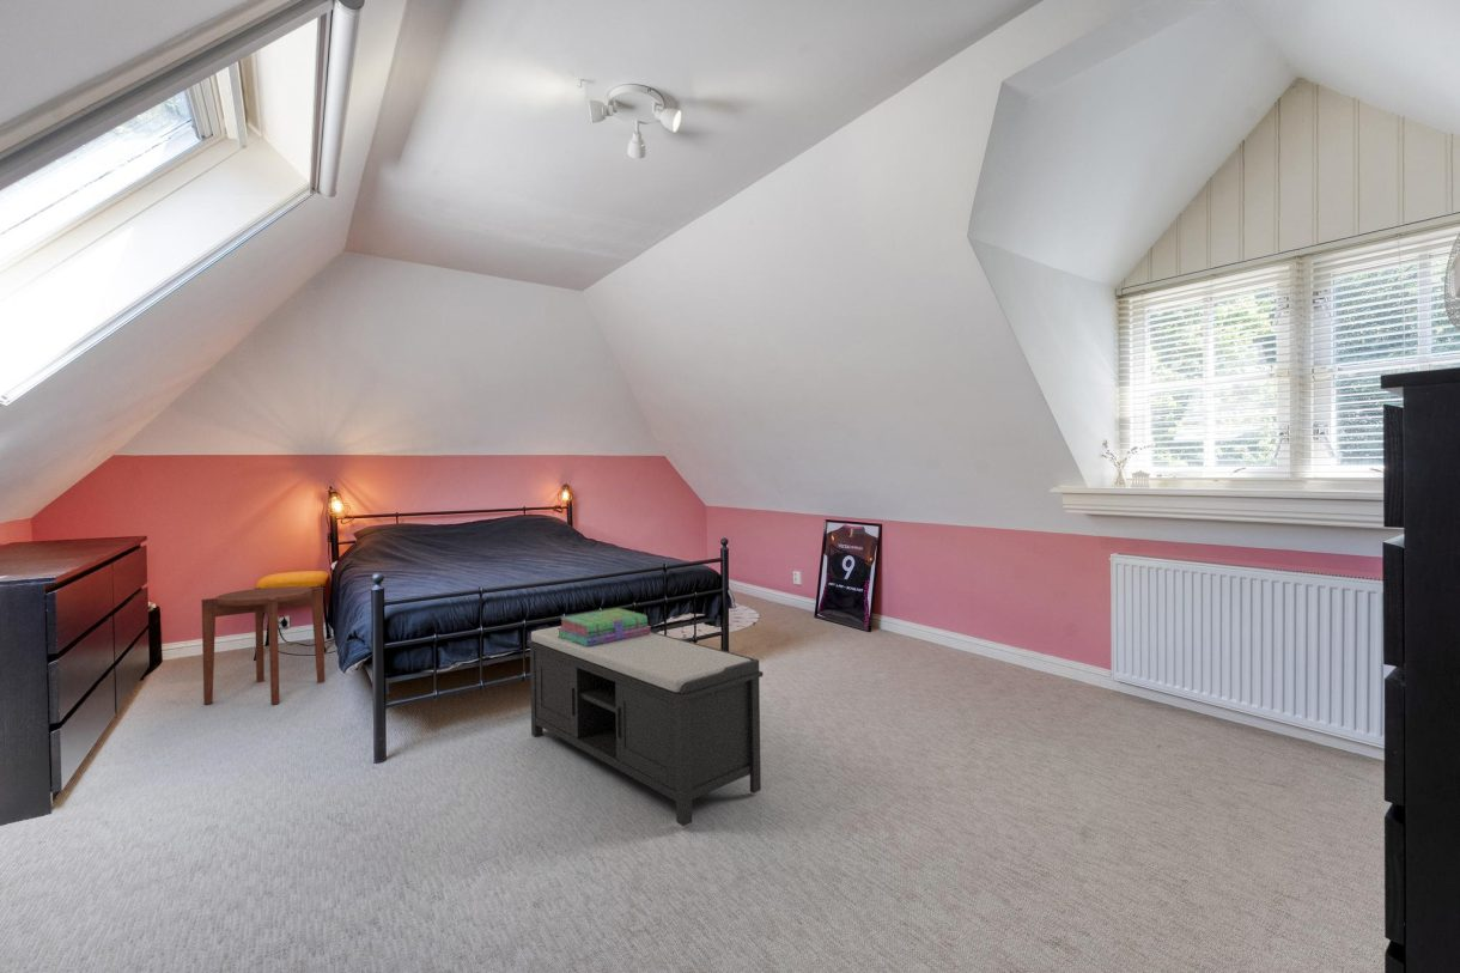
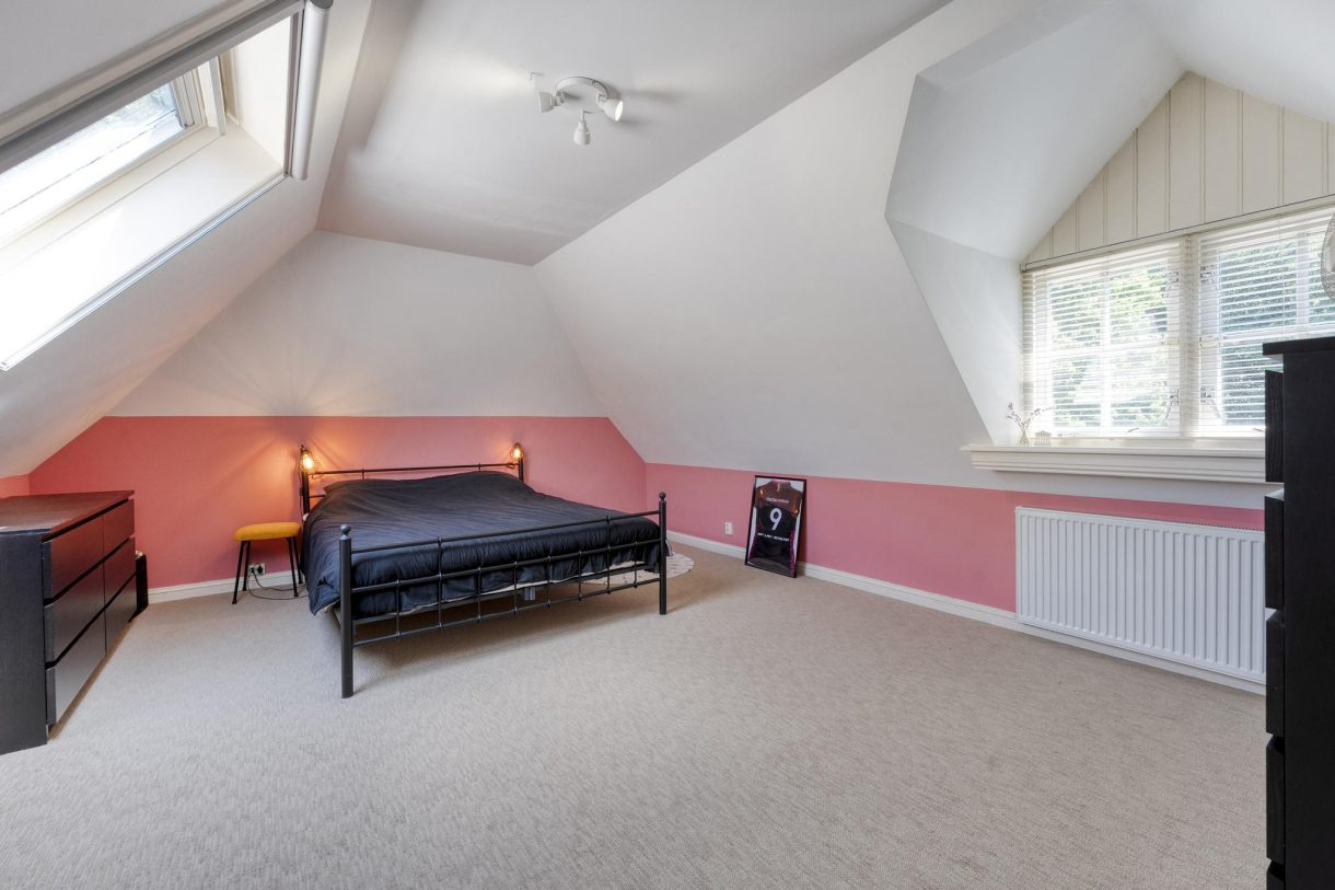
- side table [200,585,326,705]
- bench [525,625,764,827]
- stack of books [558,607,651,646]
